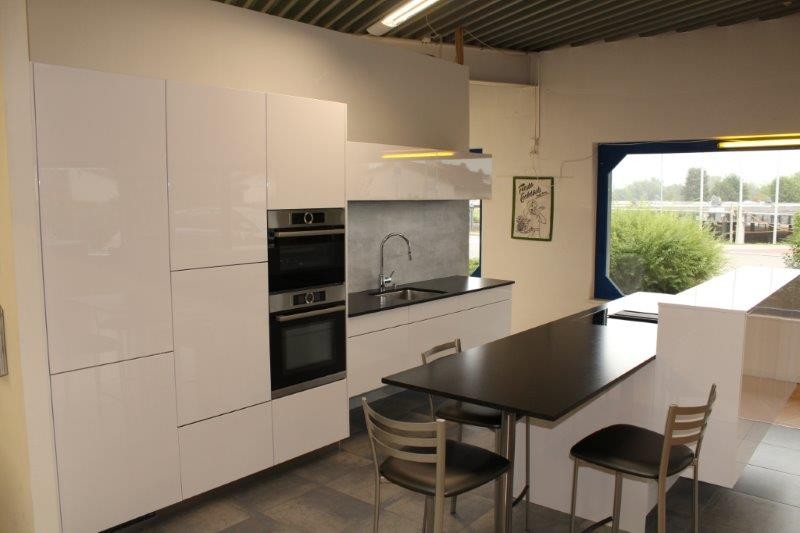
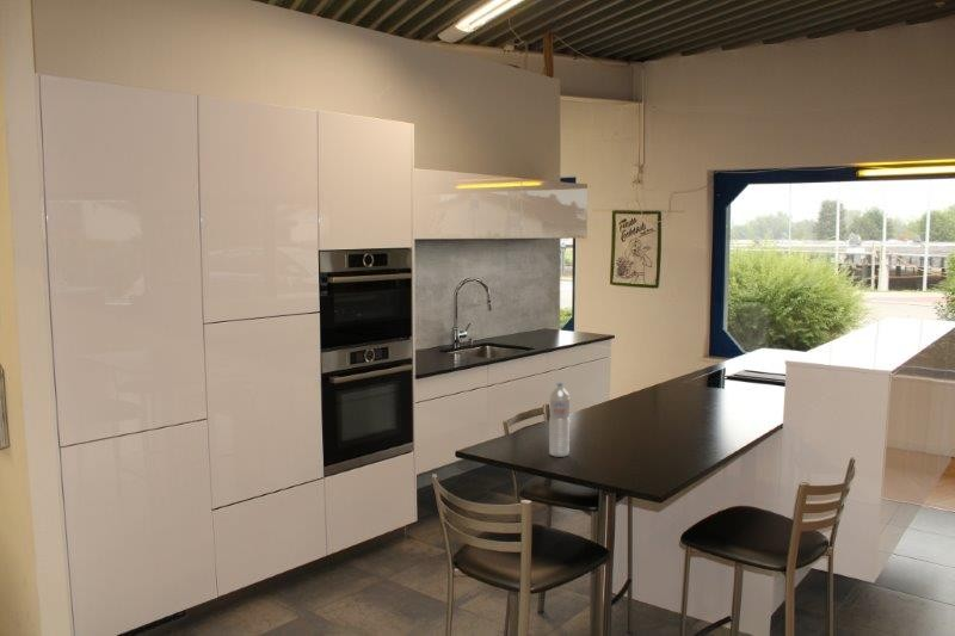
+ water bottle [548,382,571,458]
